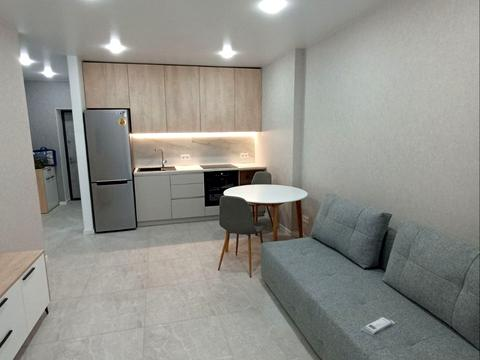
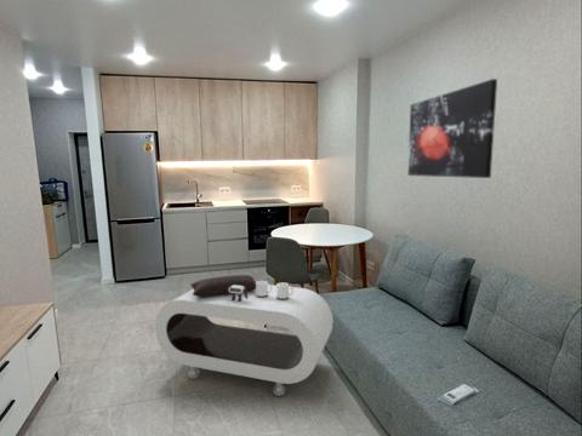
+ wall art [406,78,498,179]
+ coffee table [154,274,335,397]
